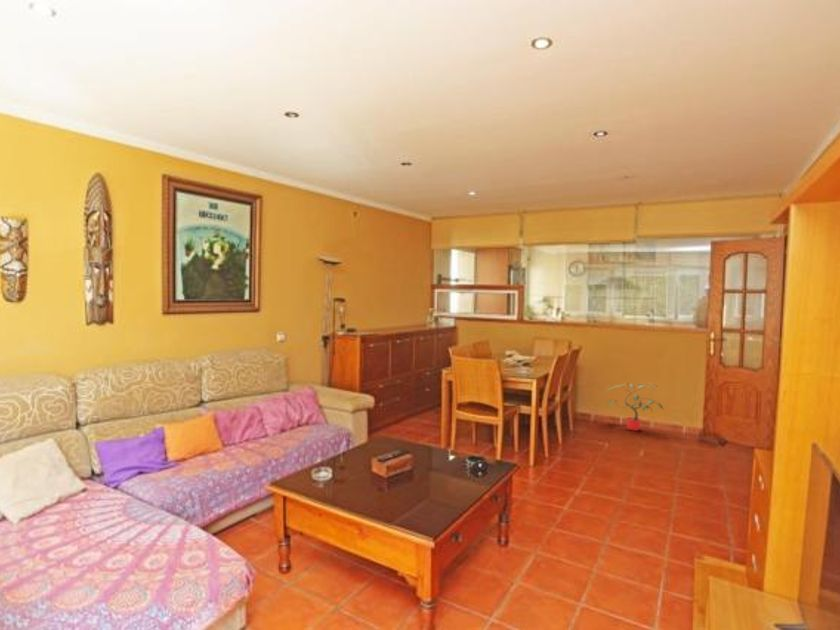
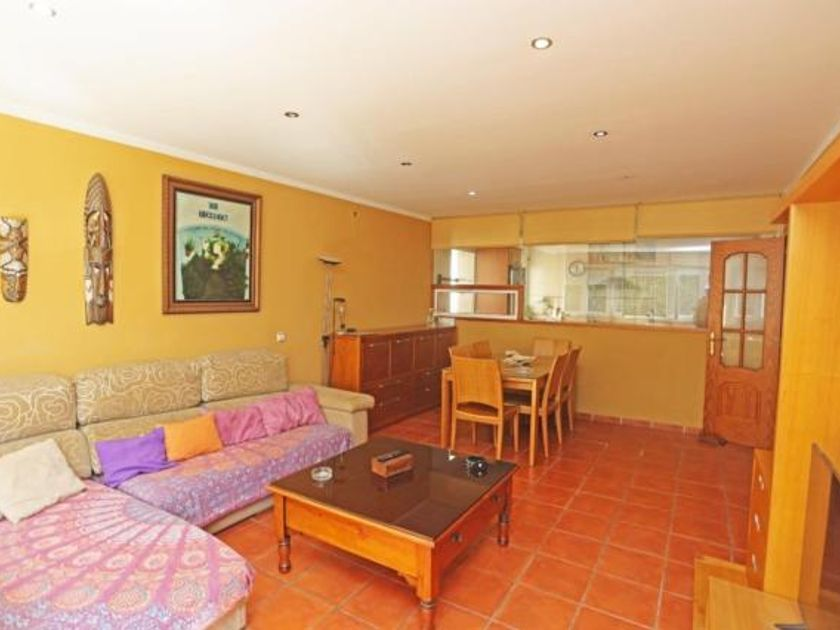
- potted plant [603,382,664,432]
